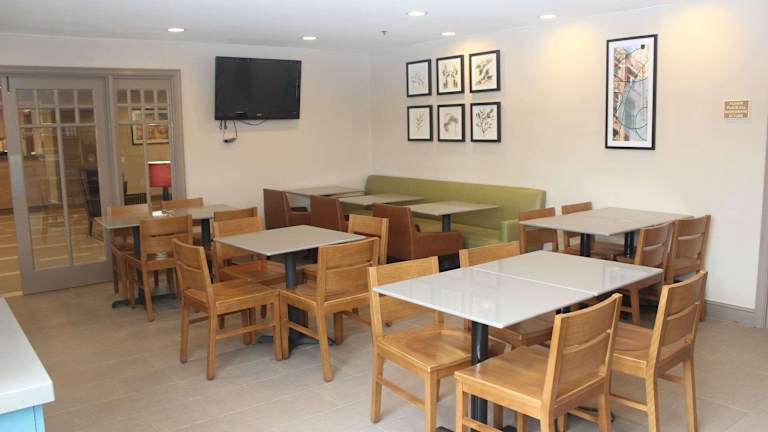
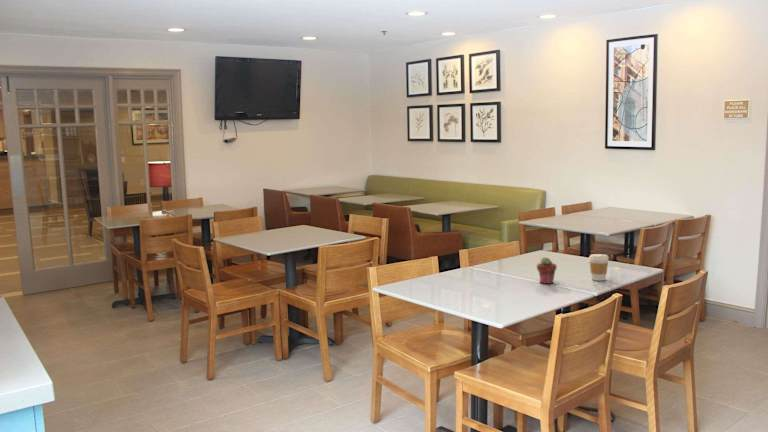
+ coffee cup [588,253,610,282]
+ potted succulent [536,256,557,285]
